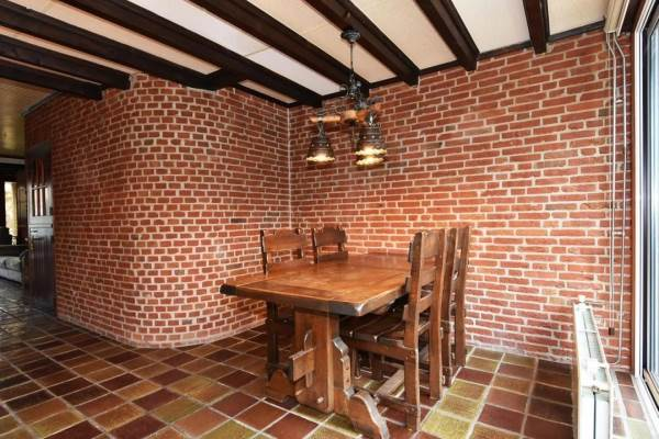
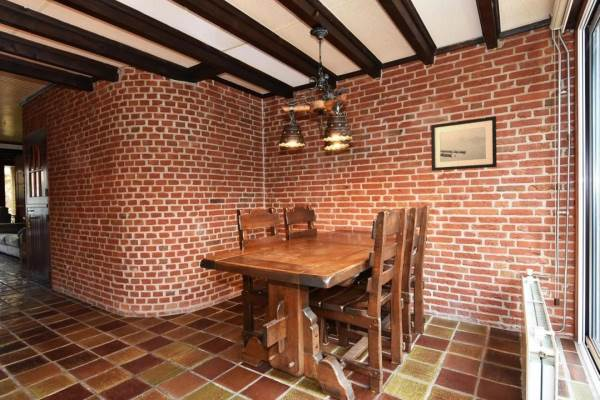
+ wall art [430,116,498,172]
